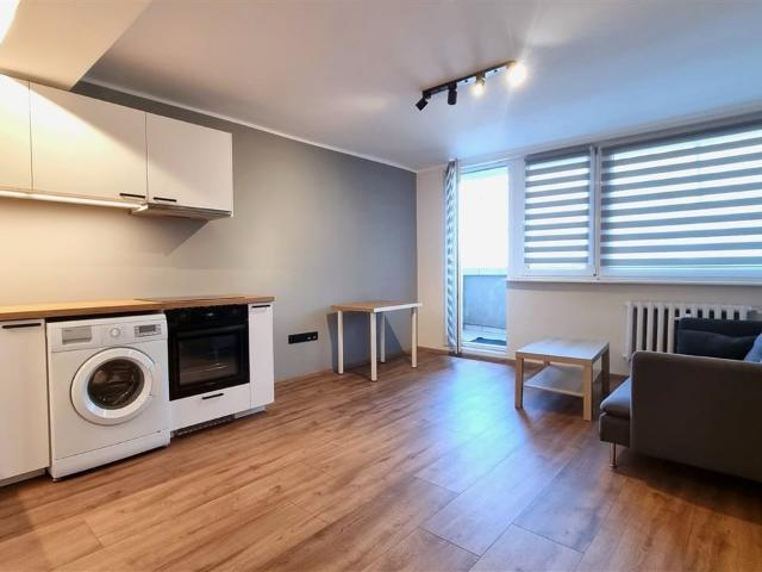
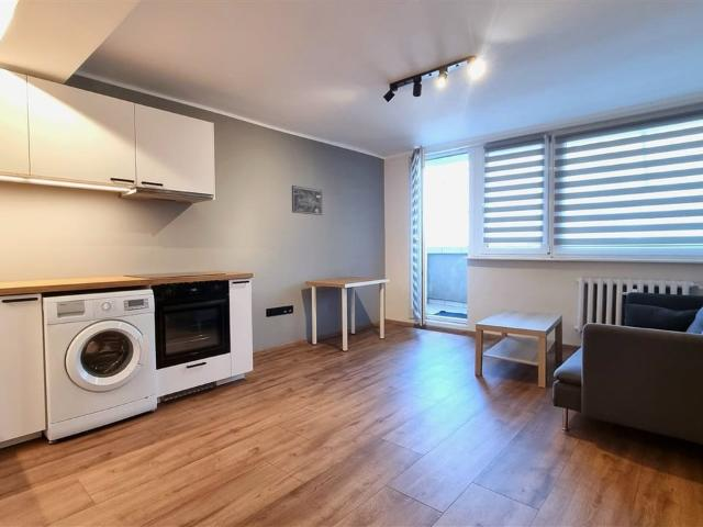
+ wall art [291,184,323,216]
